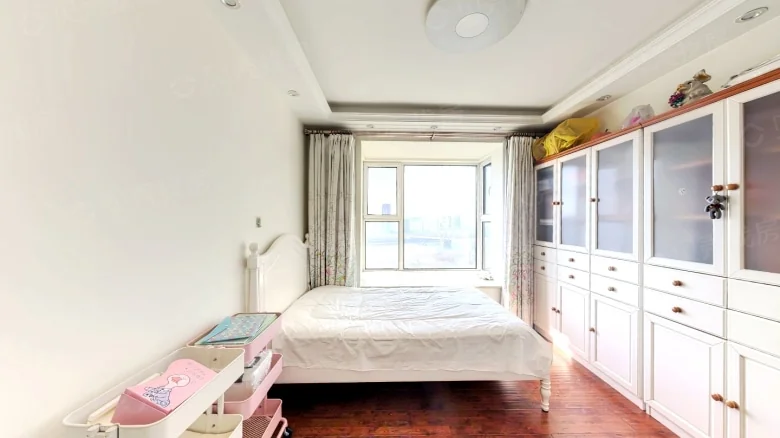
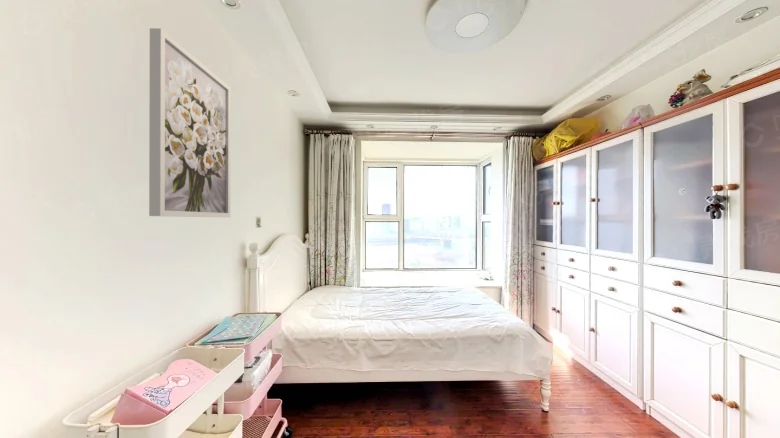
+ wall art [148,27,232,218]
